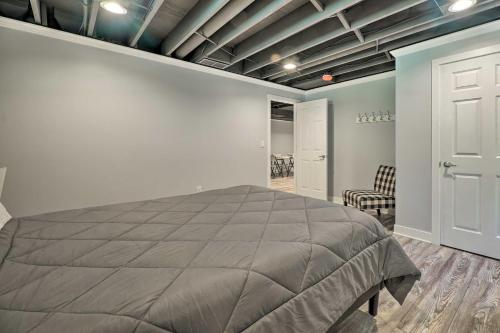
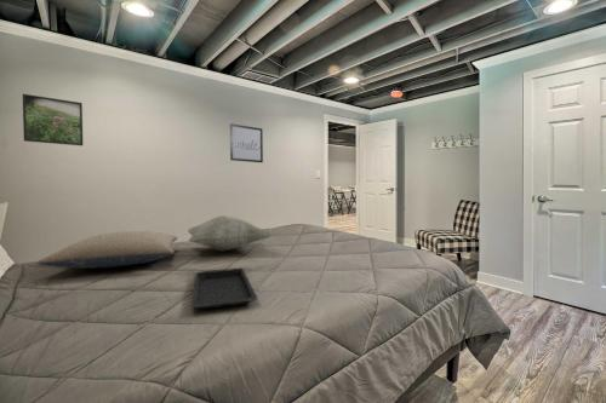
+ decorative pillow [187,214,273,252]
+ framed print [22,93,84,146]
+ serving tray [190,267,258,311]
+ pillow [36,230,178,270]
+ wall art [229,122,264,163]
